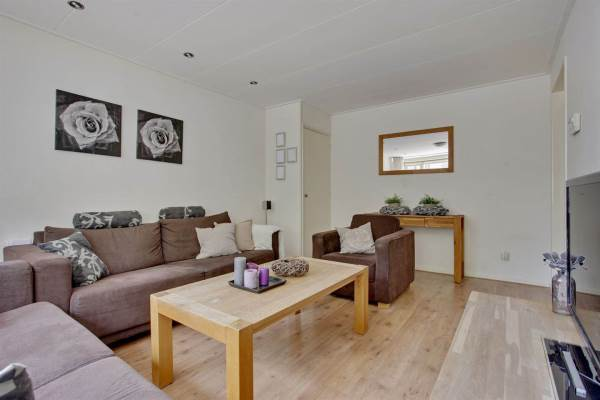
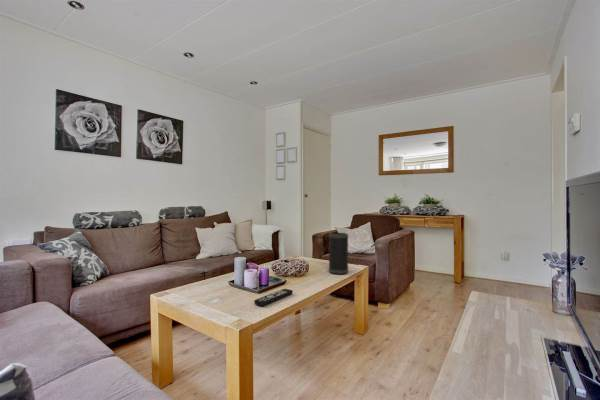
+ speaker [328,232,349,275]
+ remote control [253,288,294,307]
